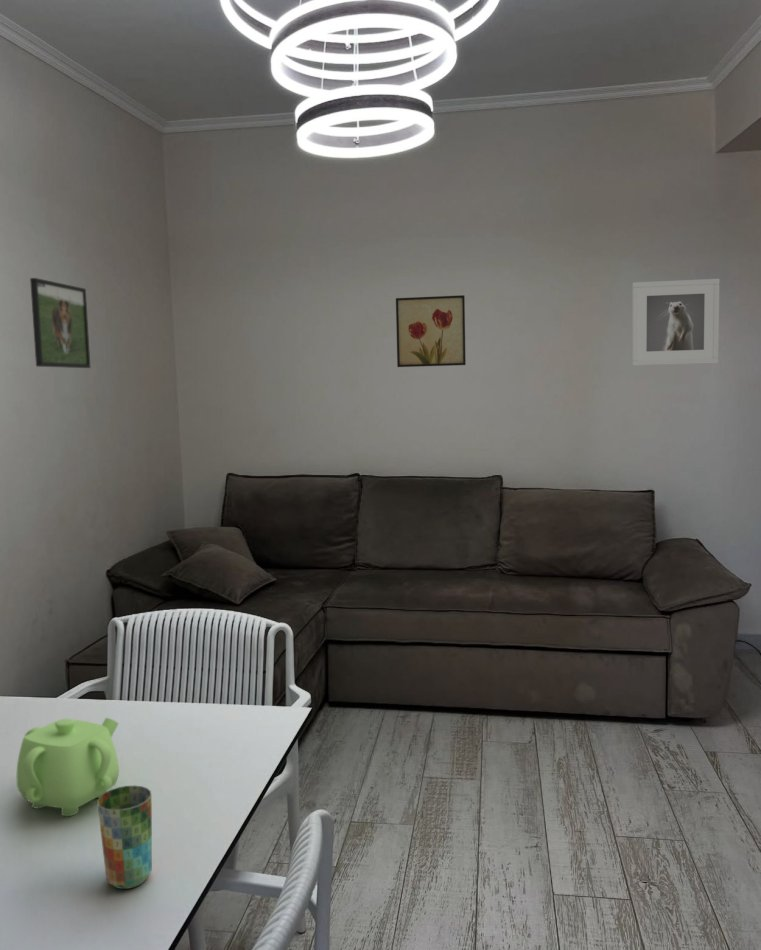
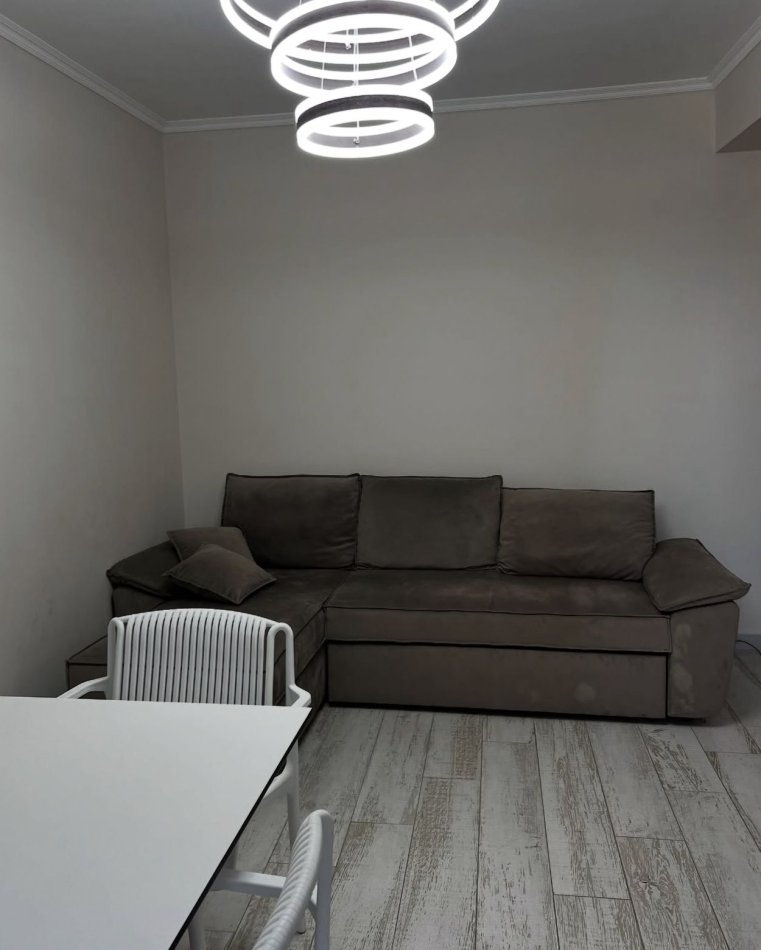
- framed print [29,277,91,369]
- wall art [395,294,467,368]
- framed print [631,278,721,367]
- coffeepot [16,717,120,817]
- cup [96,785,153,890]
